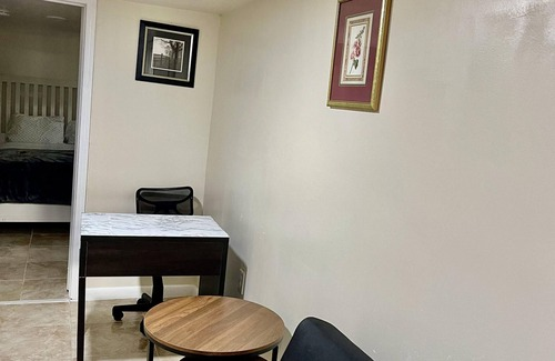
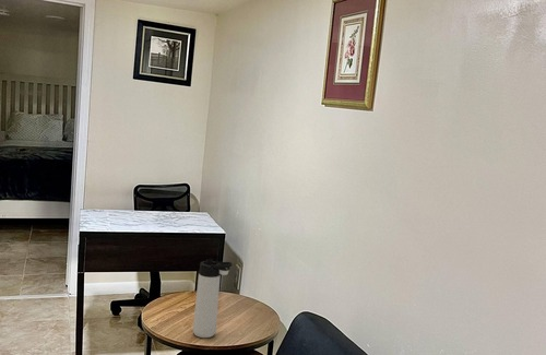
+ thermos bottle [192,258,234,339]
